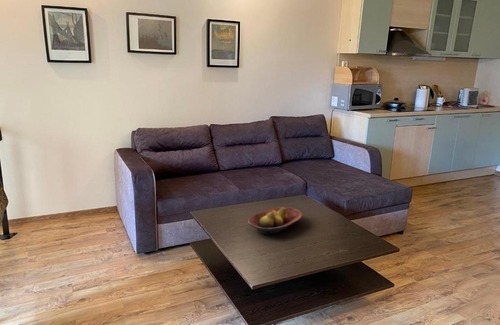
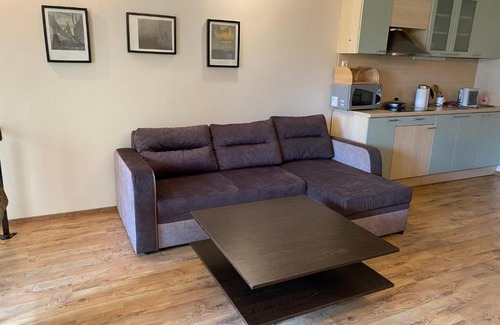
- fruit bowl [247,206,303,235]
